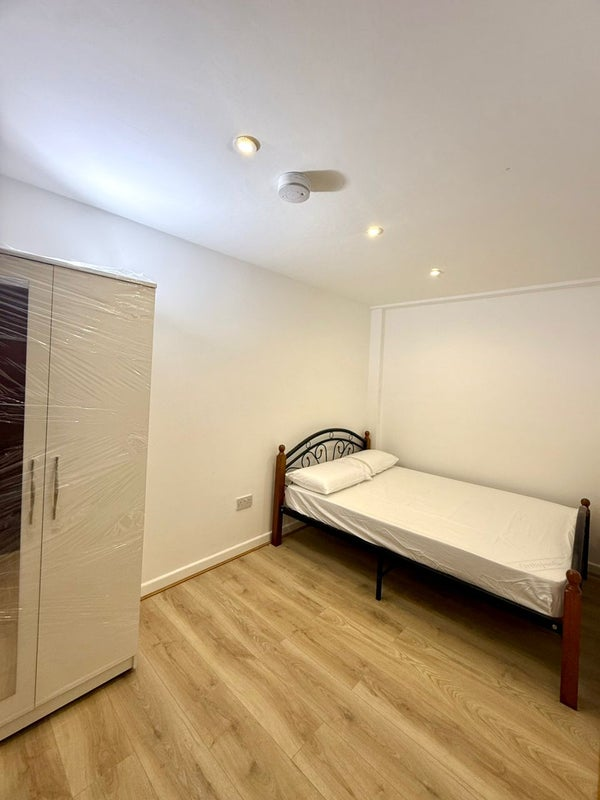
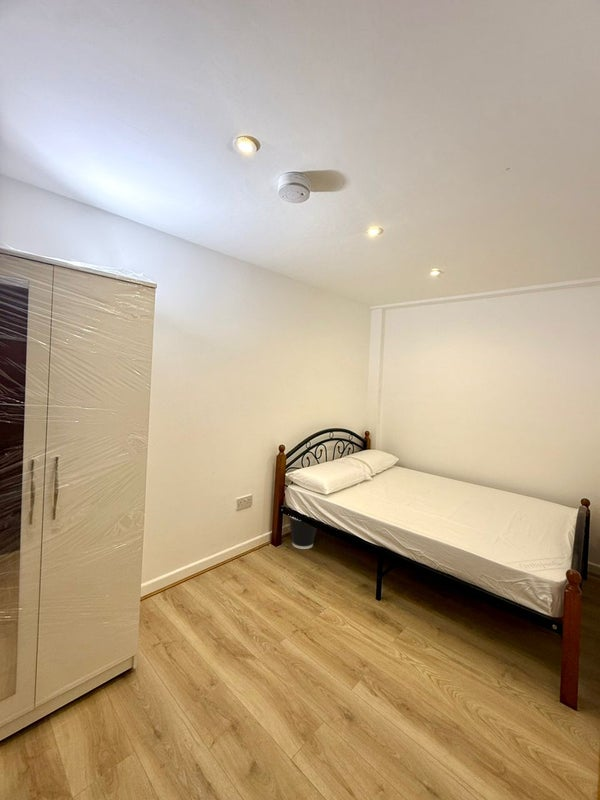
+ wastebasket [288,515,317,550]
